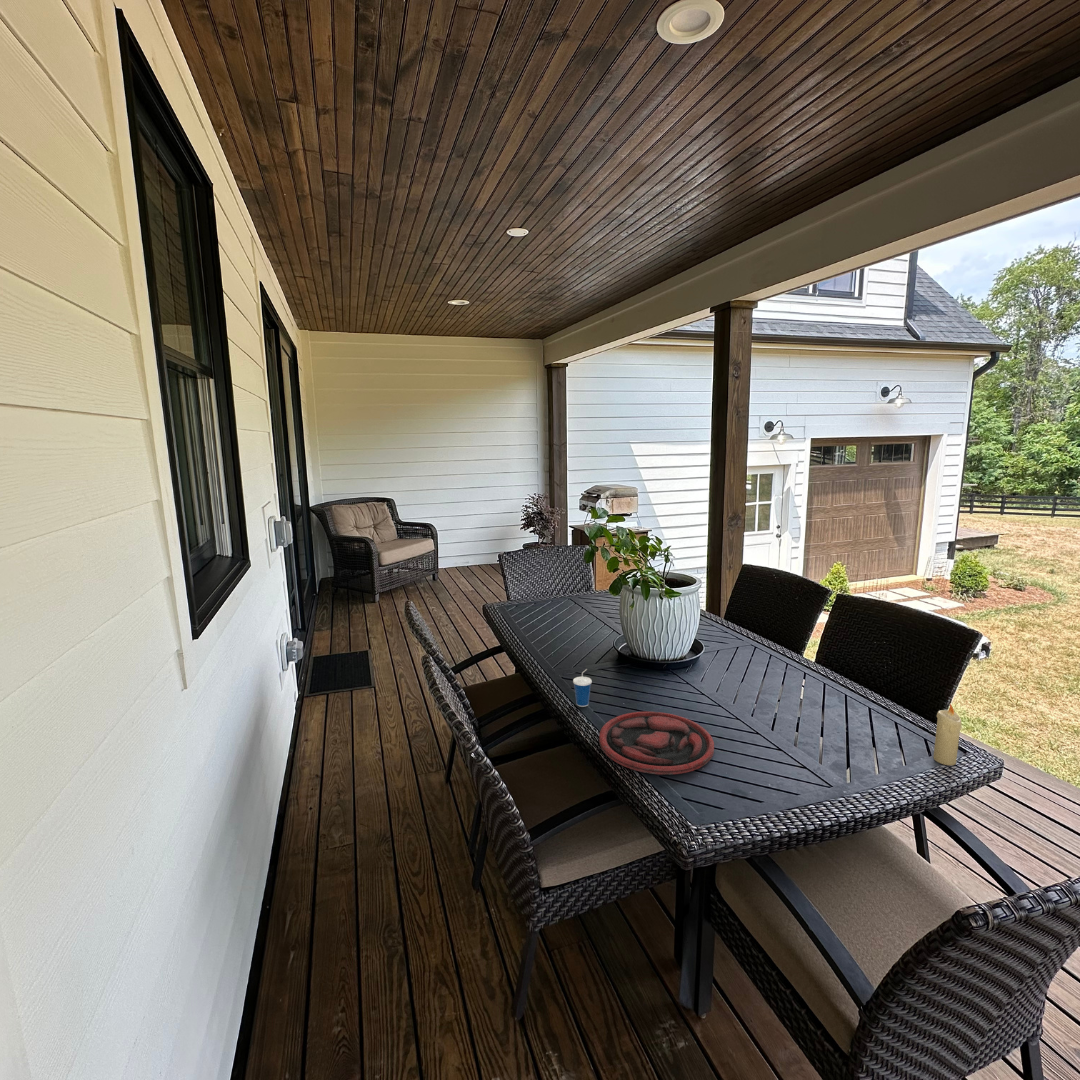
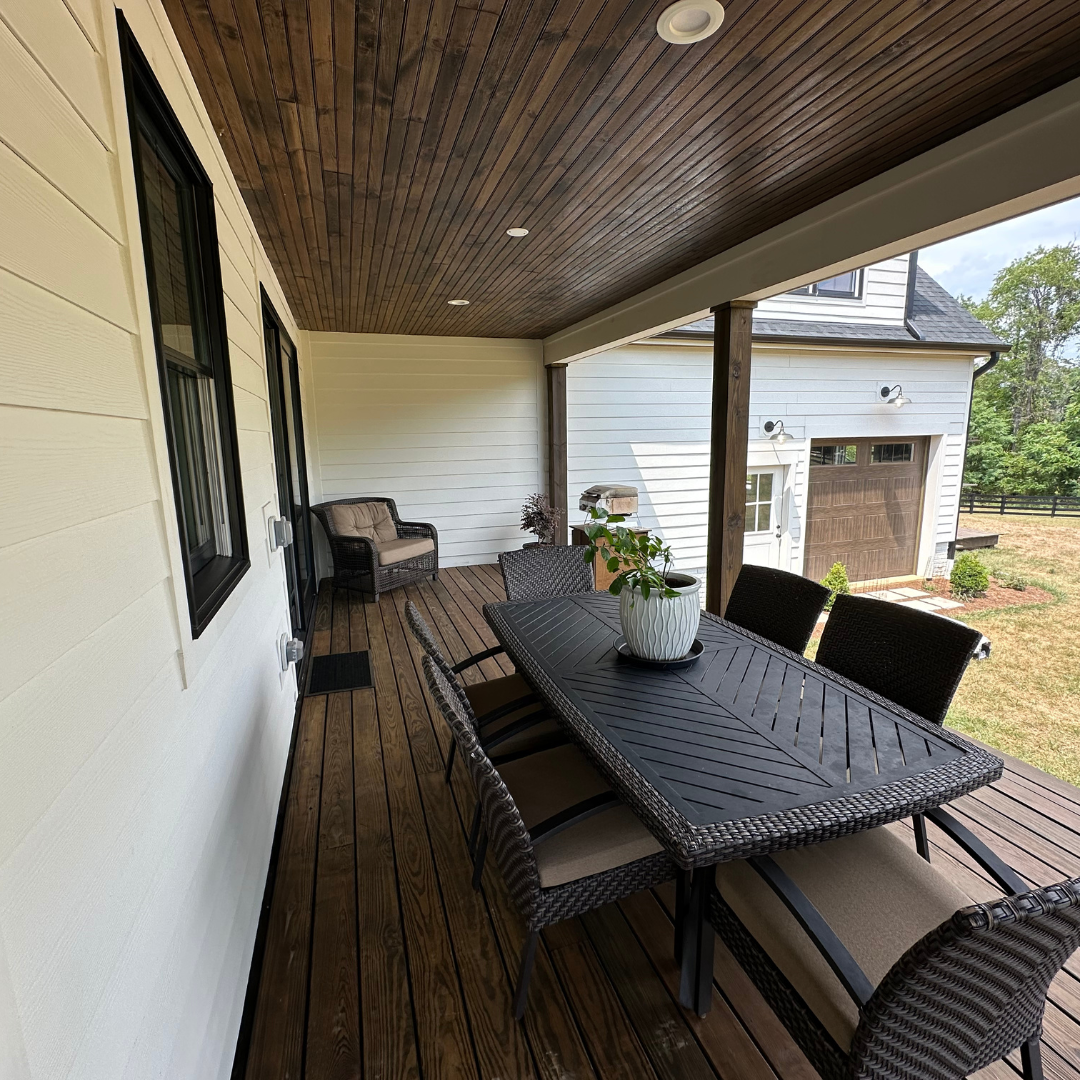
- cup [572,668,593,708]
- candle [932,703,963,766]
- plate [598,711,715,776]
